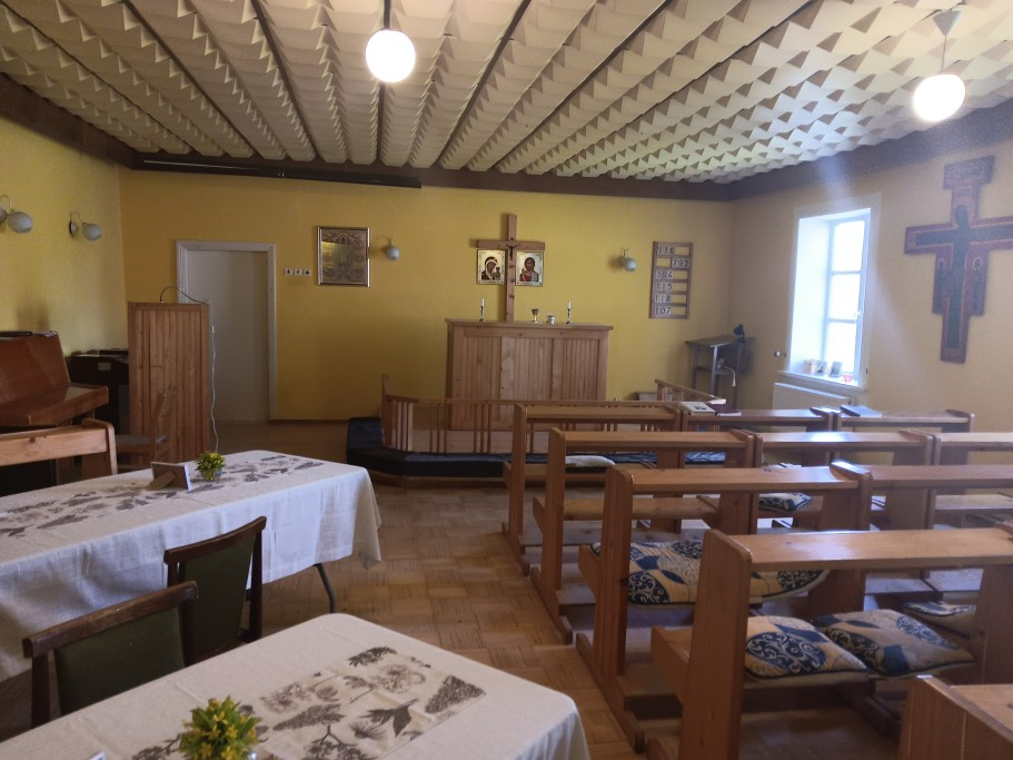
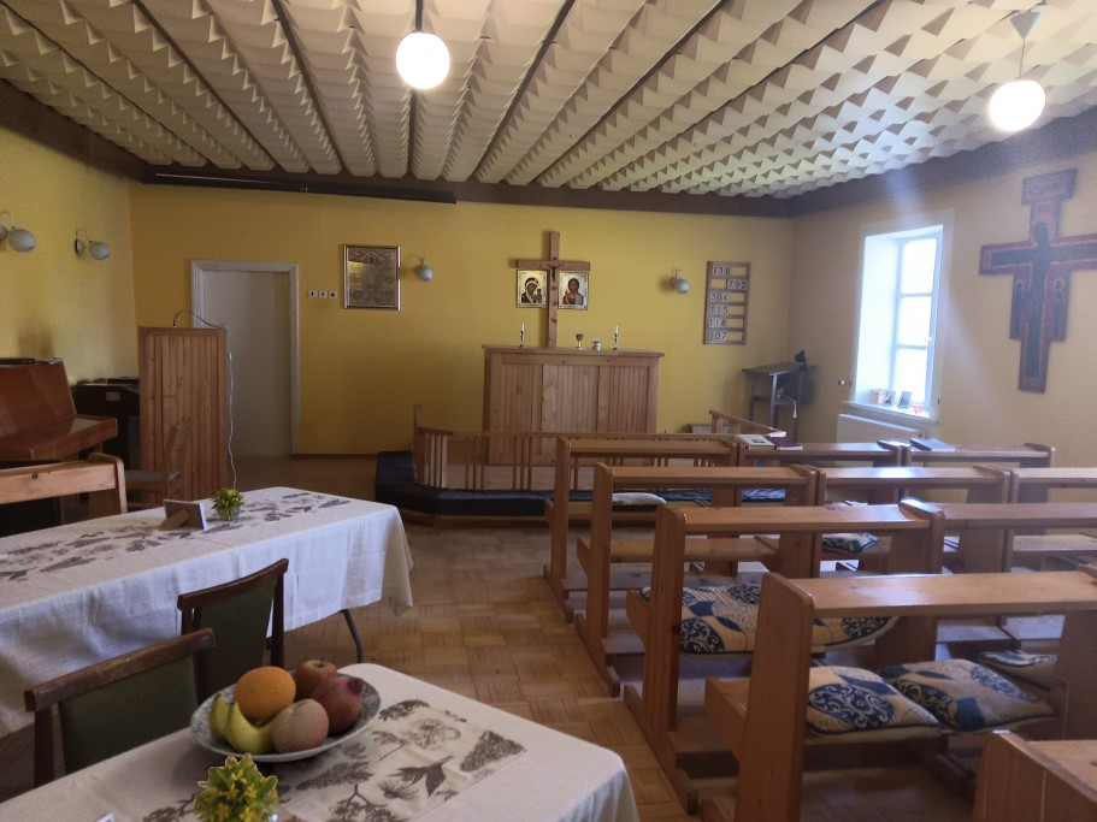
+ fruit bowl [189,655,383,763]
